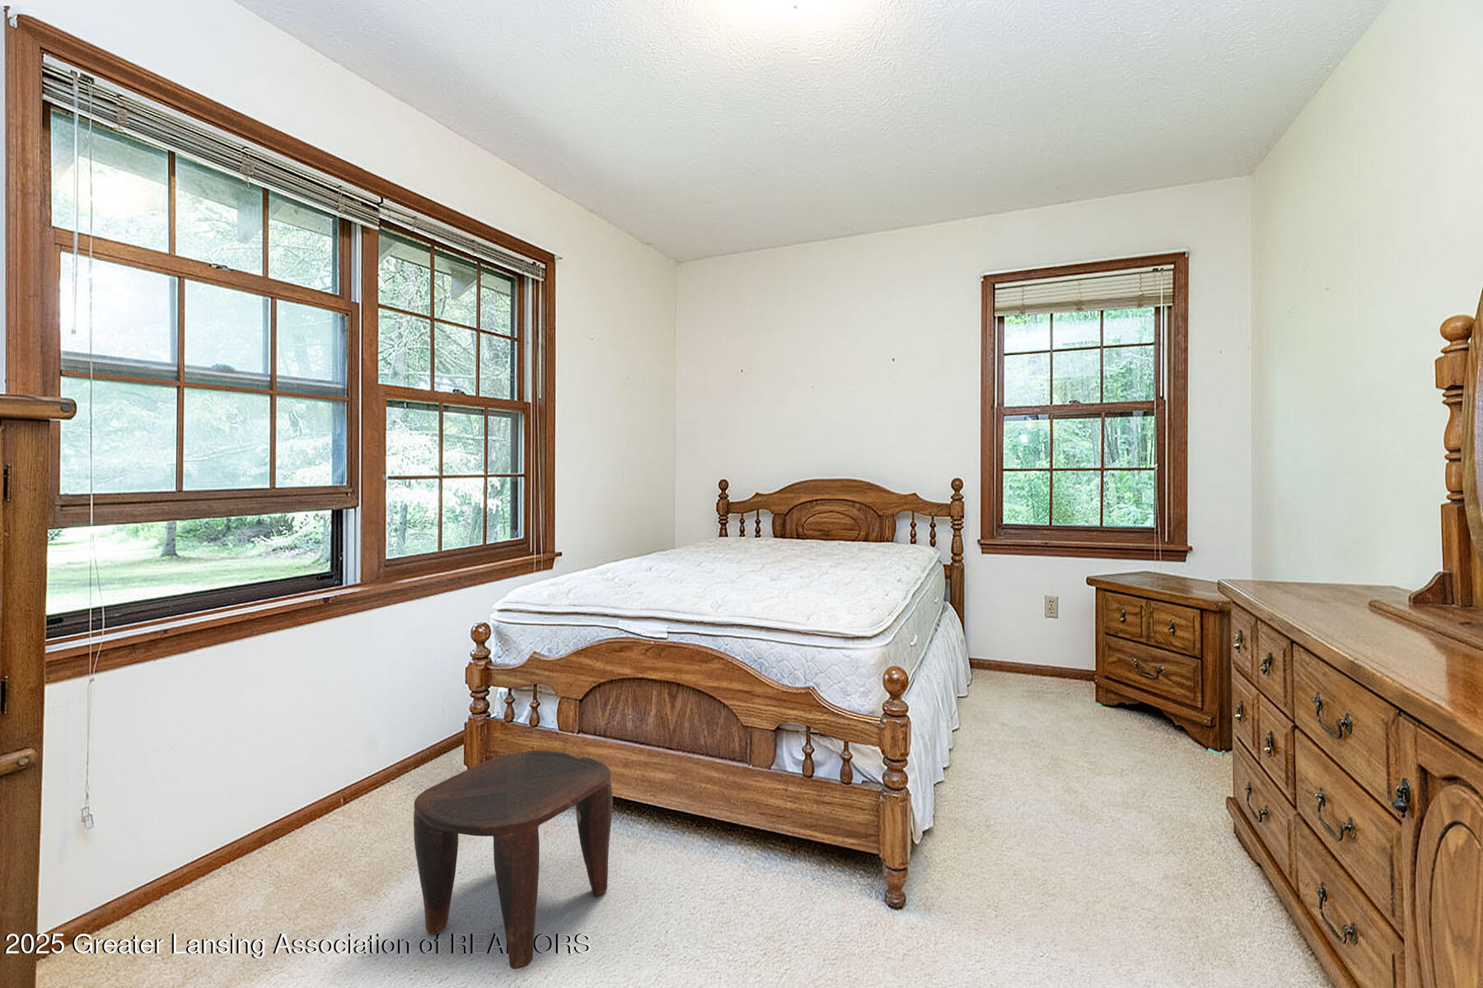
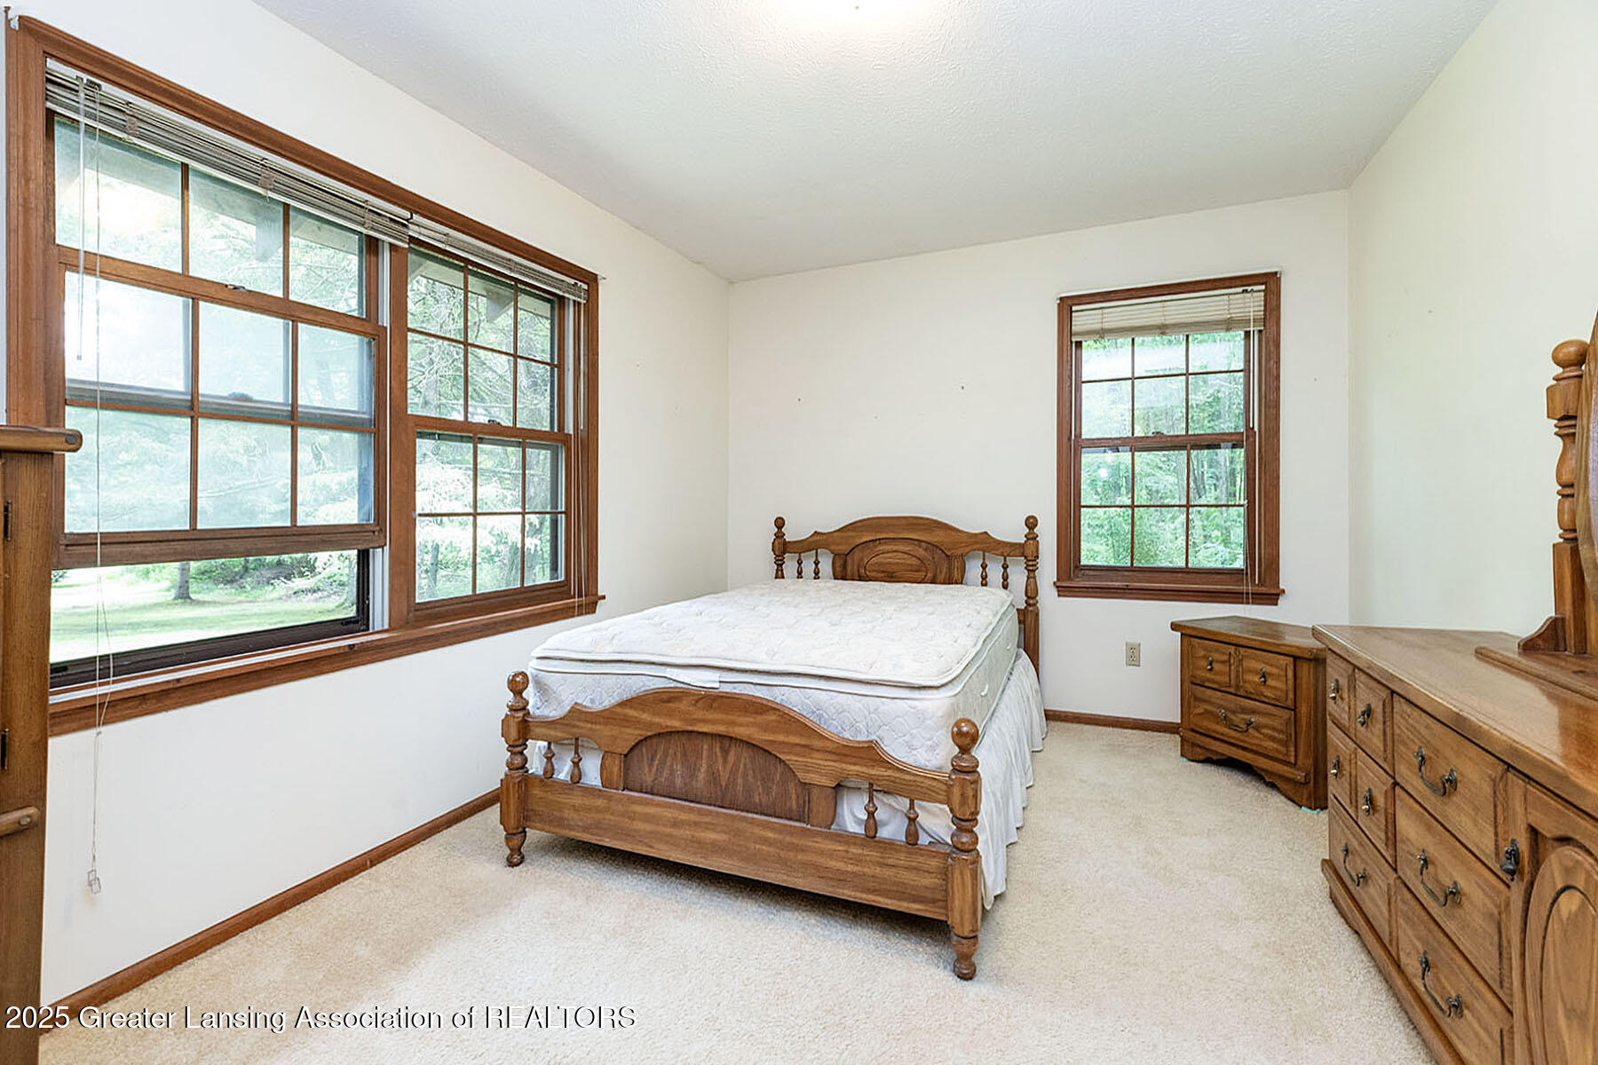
- stool [413,750,614,970]
